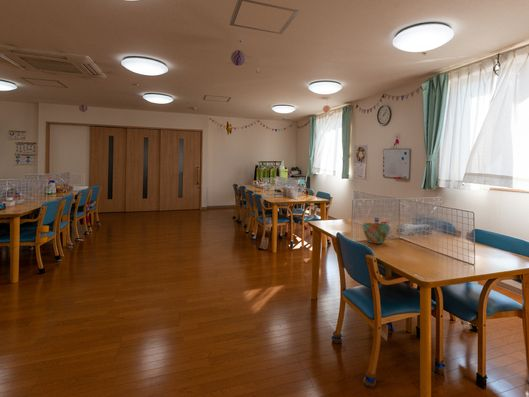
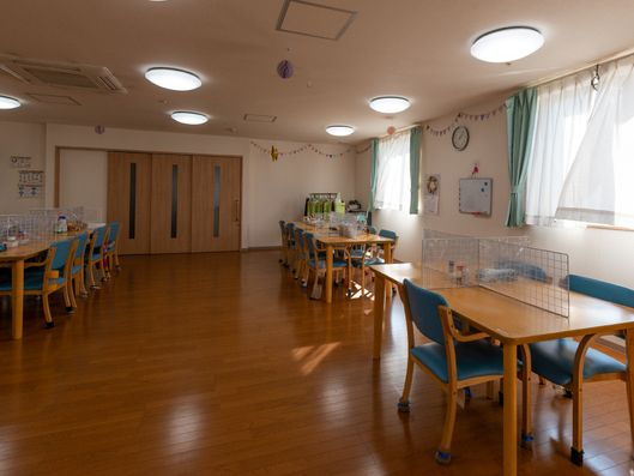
- cup [361,222,391,245]
